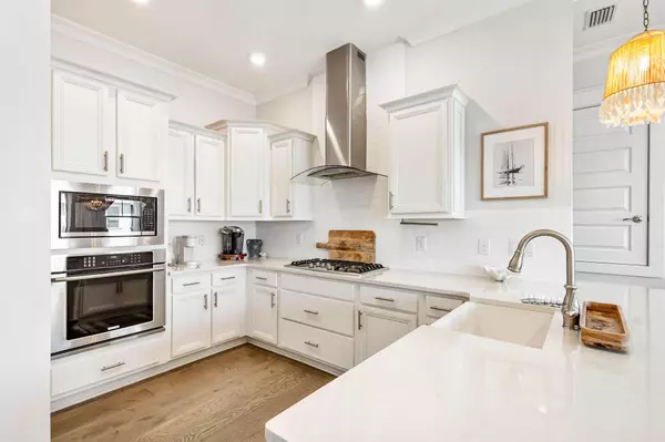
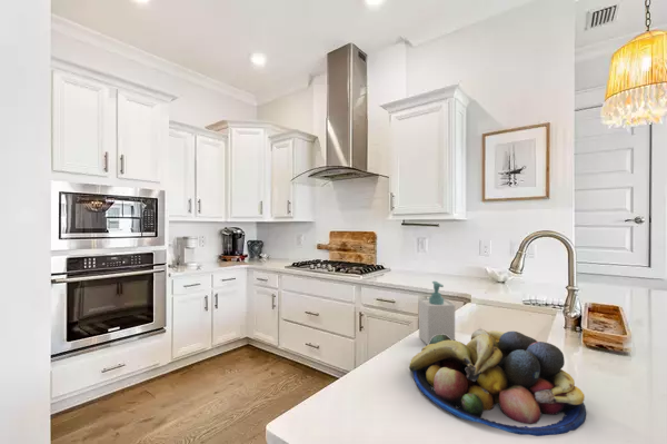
+ fruit bowl [408,328,588,437]
+ soap bottle [418,280,456,346]
